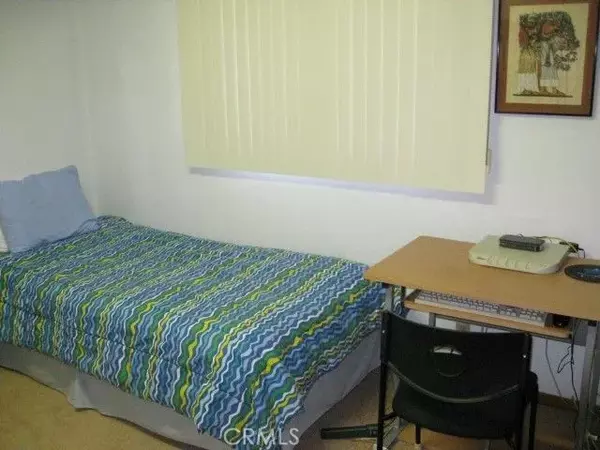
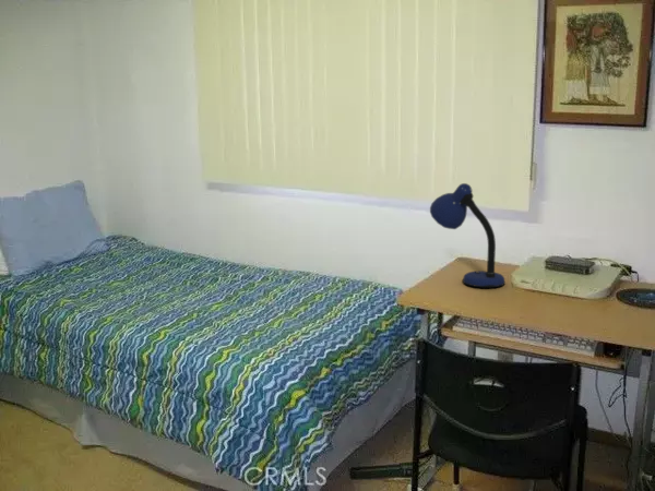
+ desk lamp [429,182,507,288]
